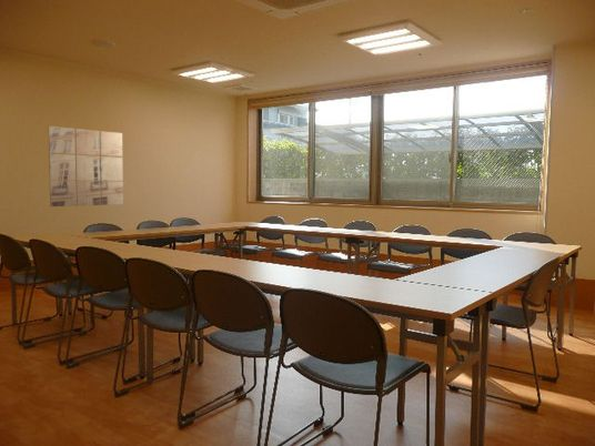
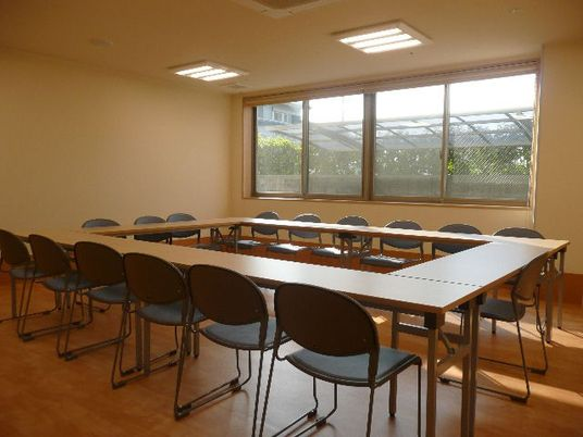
- wall art [48,125,124,207]
